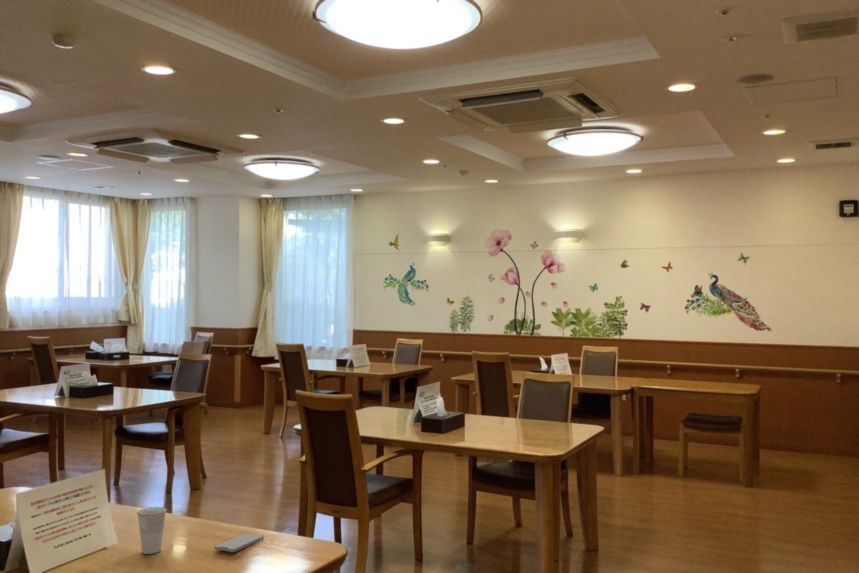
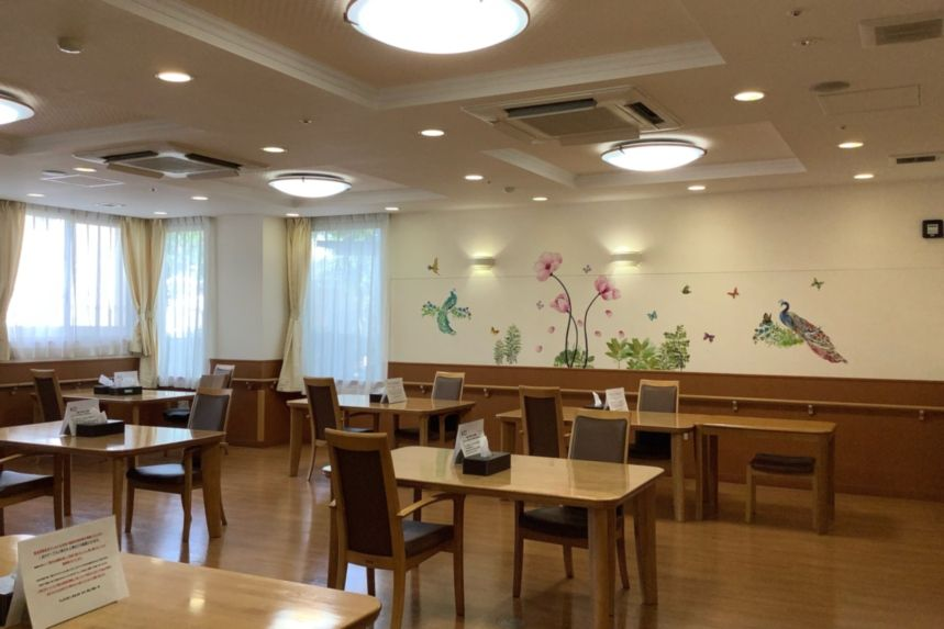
- cup [136,506,168,555]
- smartphone [213,532,265,553]
